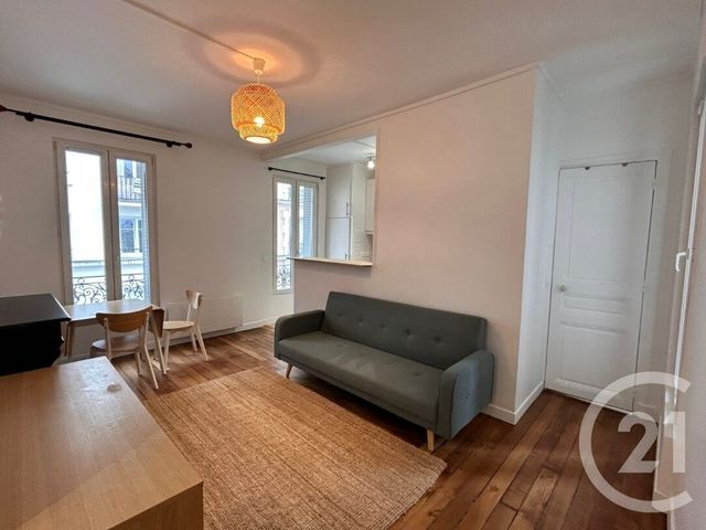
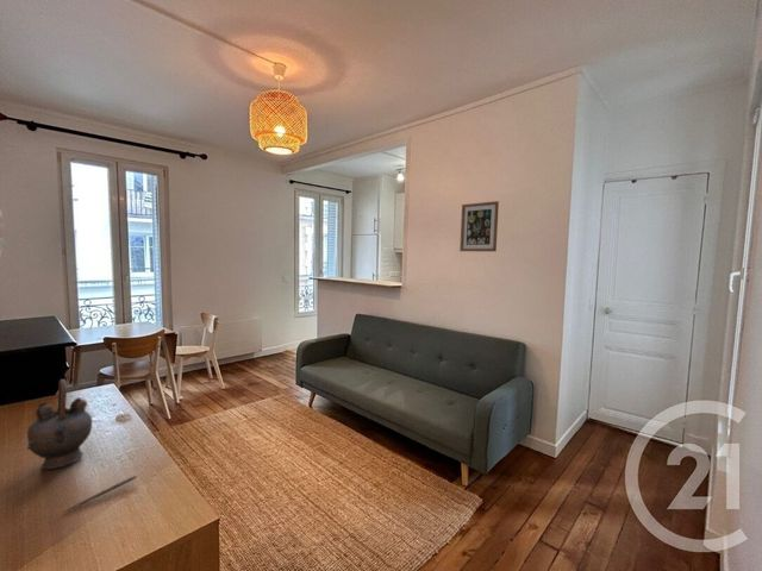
+ wall art [458,200,500,252]
+ pen [62,475,138,514]
+ teapot [26,378,94,470]
